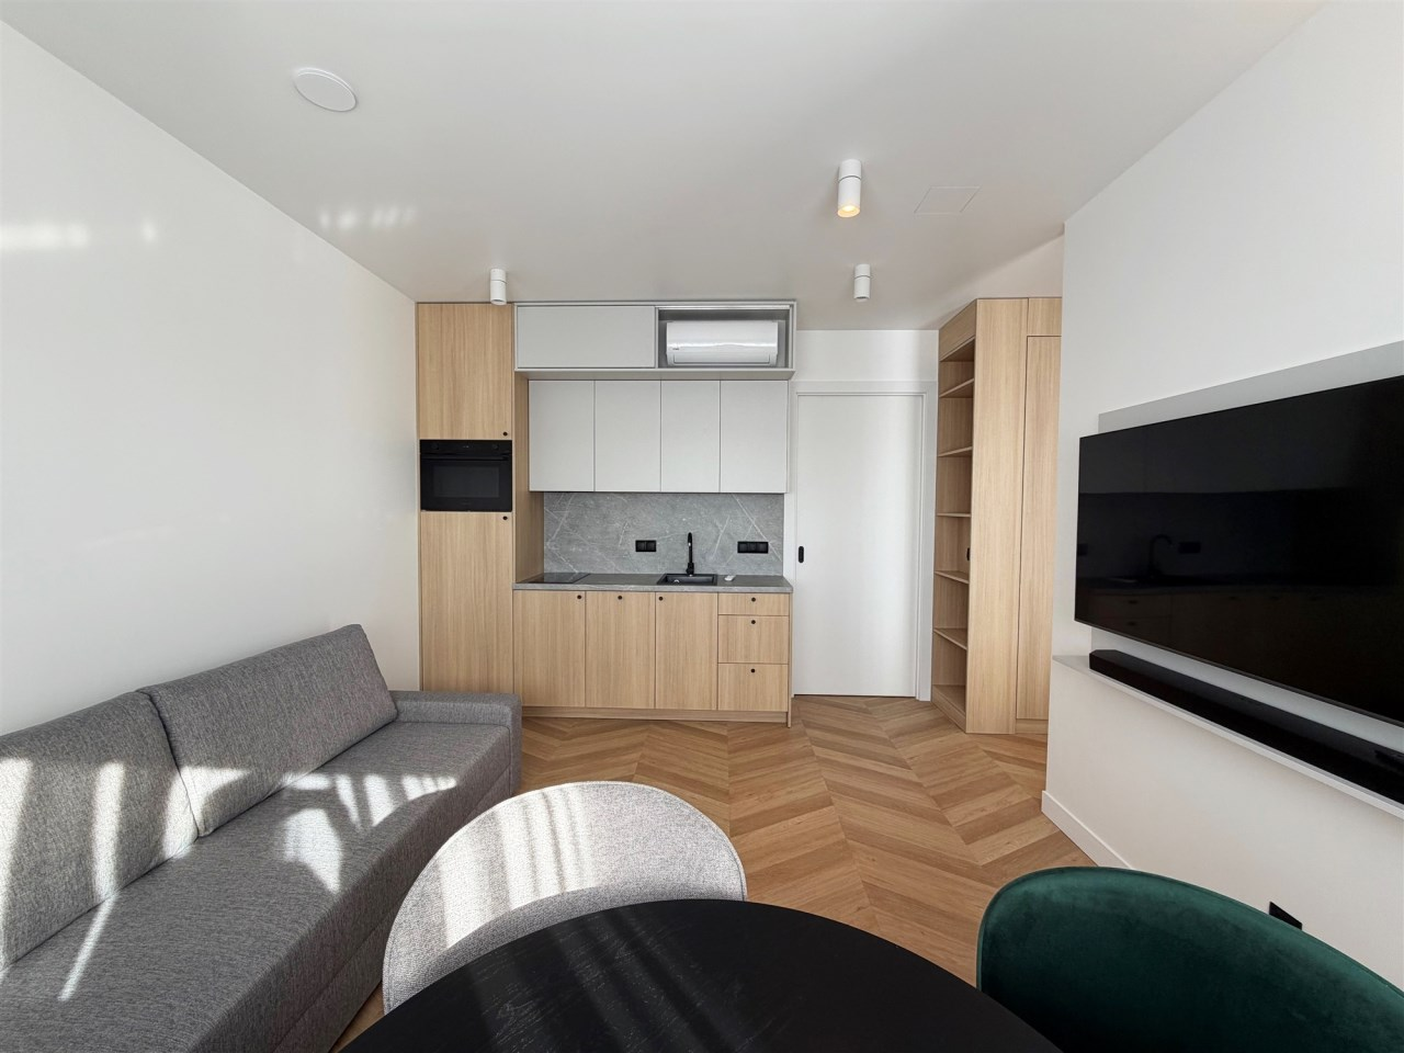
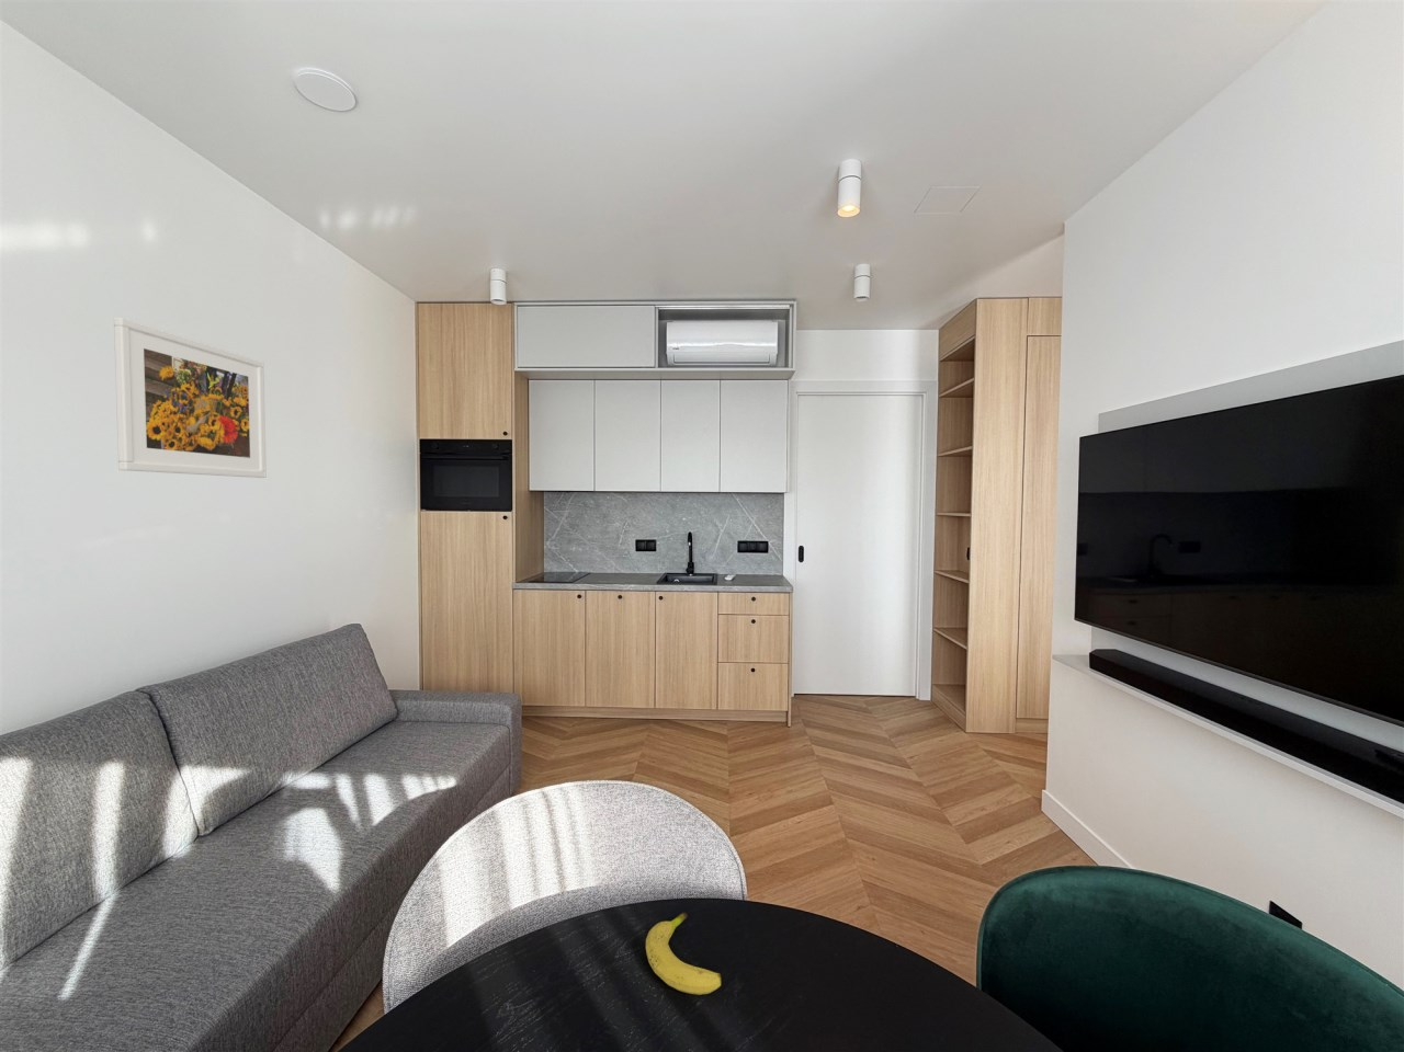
+ fruit [645,912,723,996]
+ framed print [113,317,268,478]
